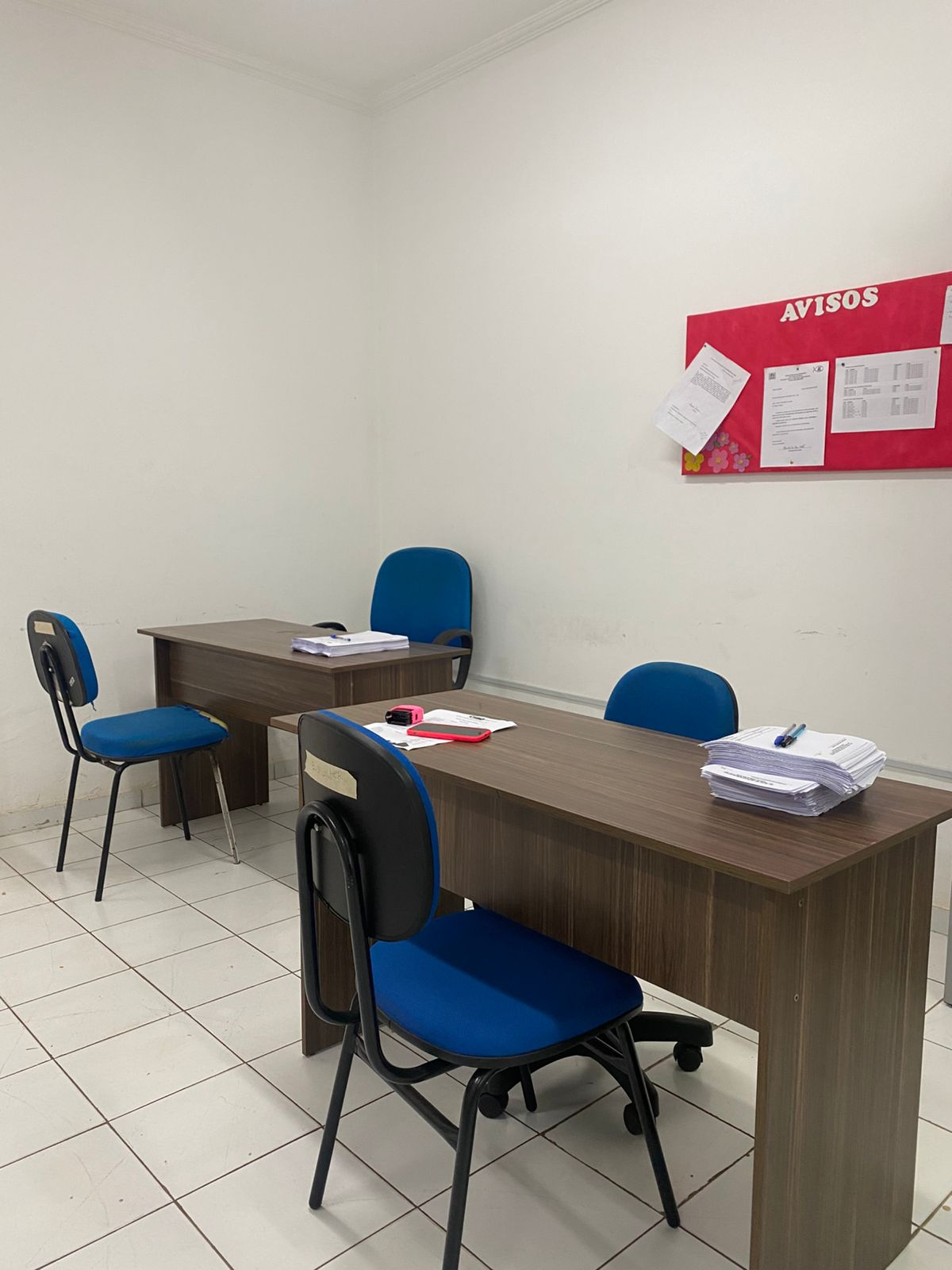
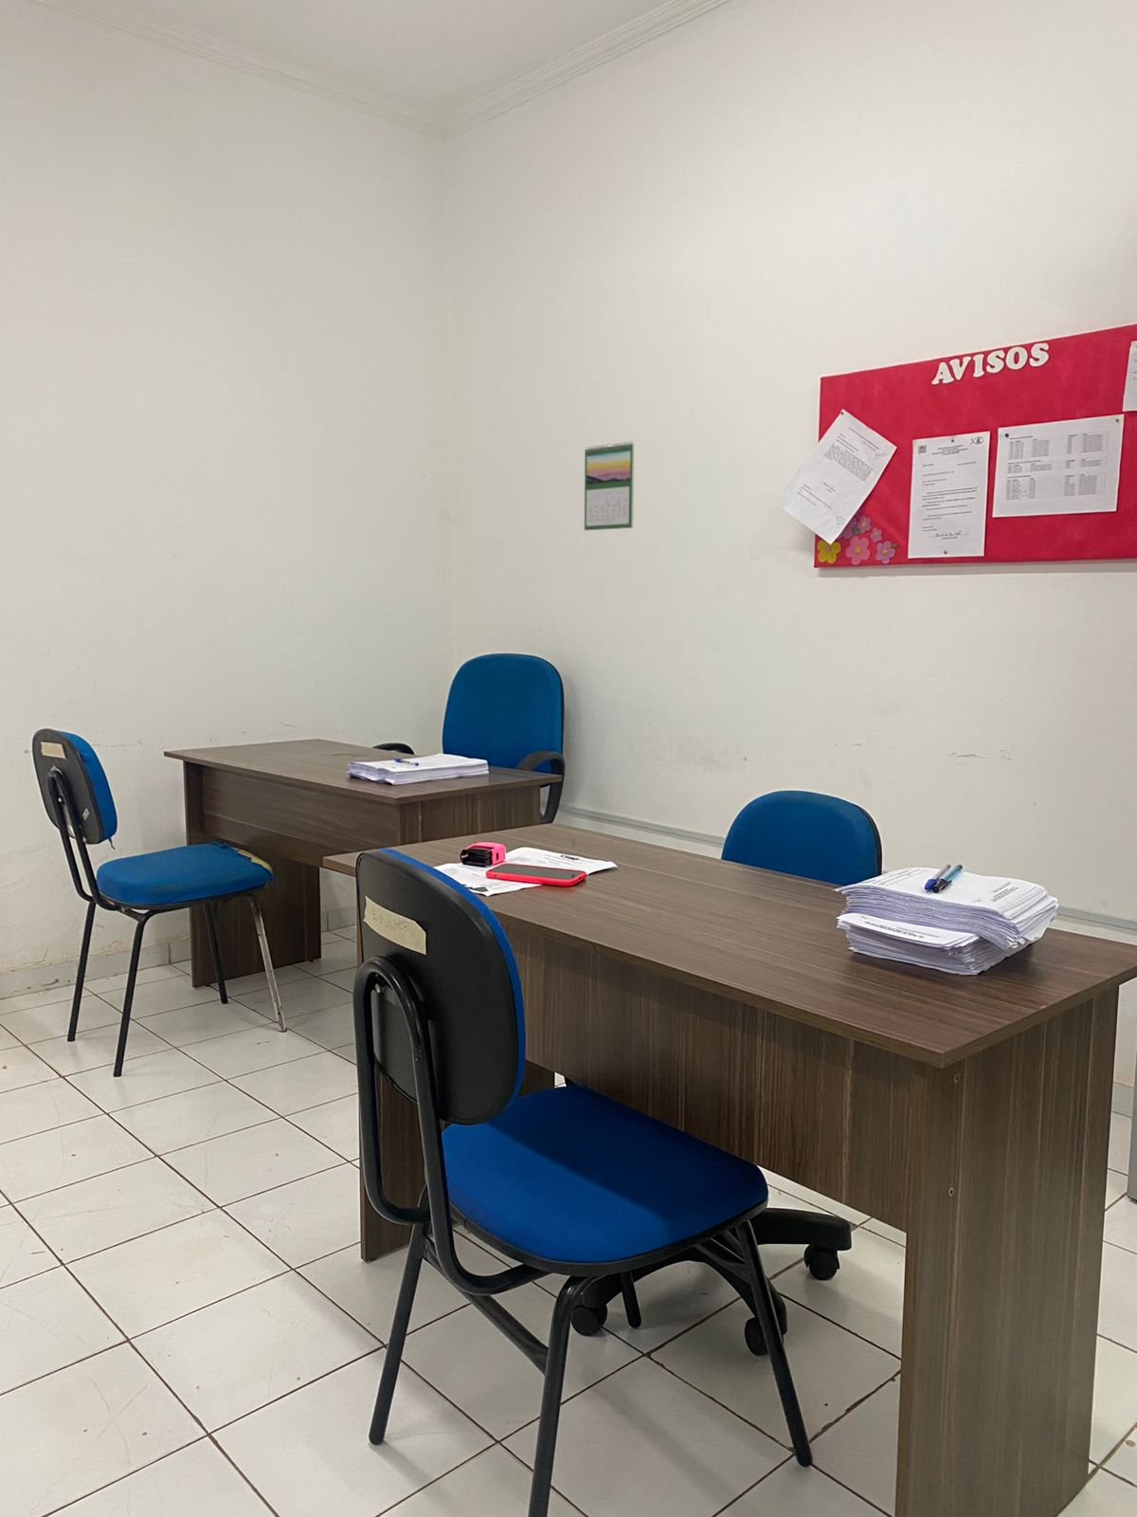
+ calendar [584,440,635,530]
